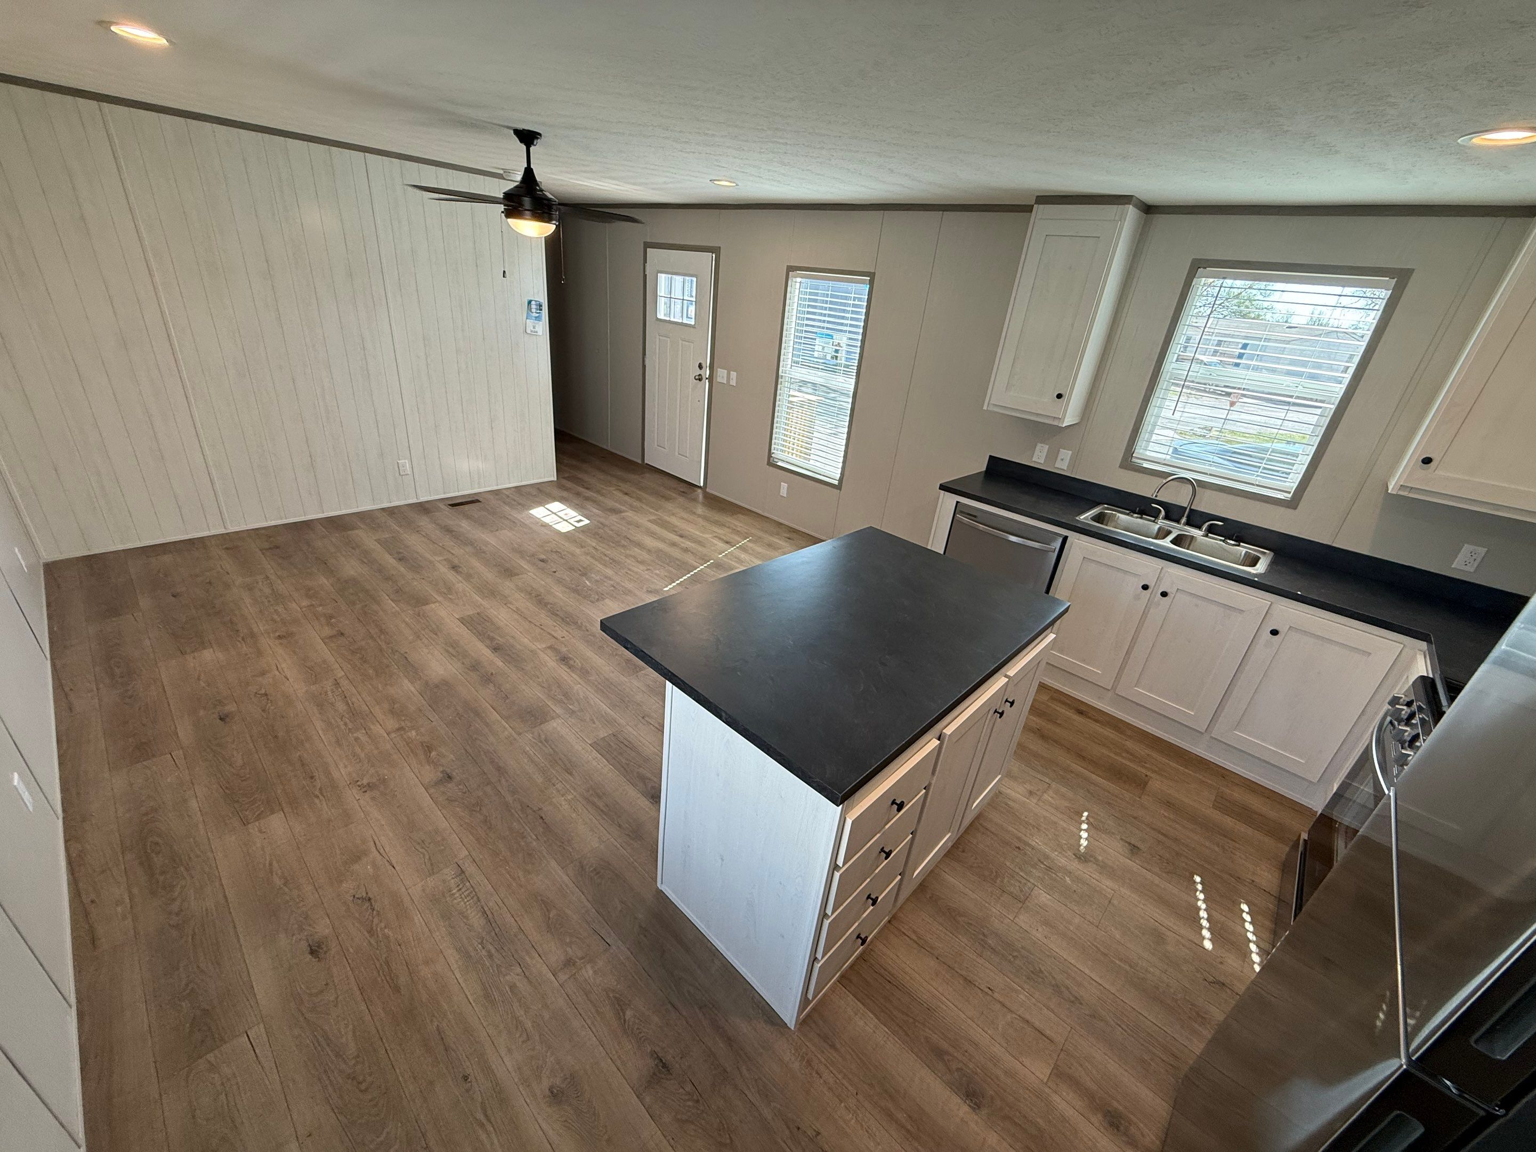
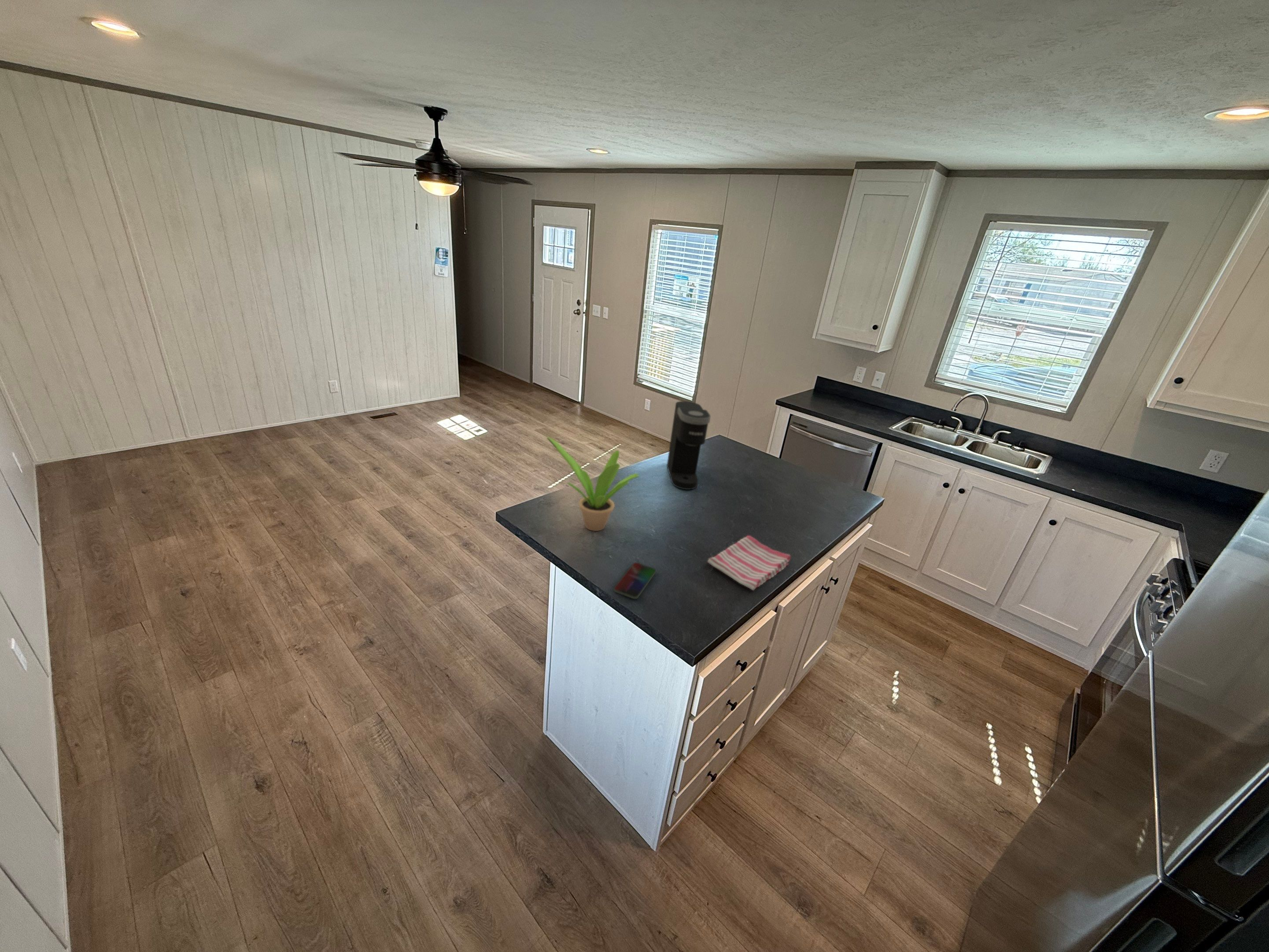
+ potted plant [546,437,640,531]
+ coffee maker [666,401,711,490]
+ smartphone [613,562,657,599]
+ dish towel [707,535,791,591]
